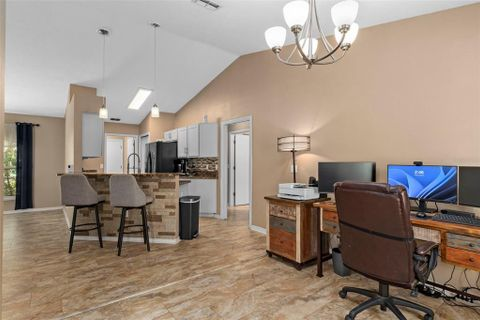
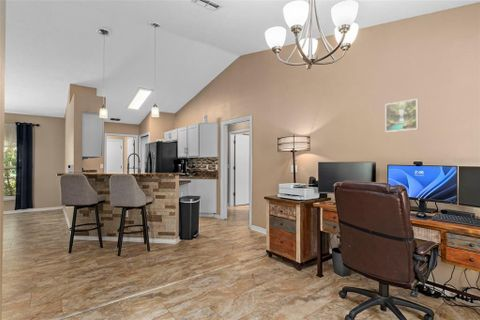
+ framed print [384,98,419,133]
